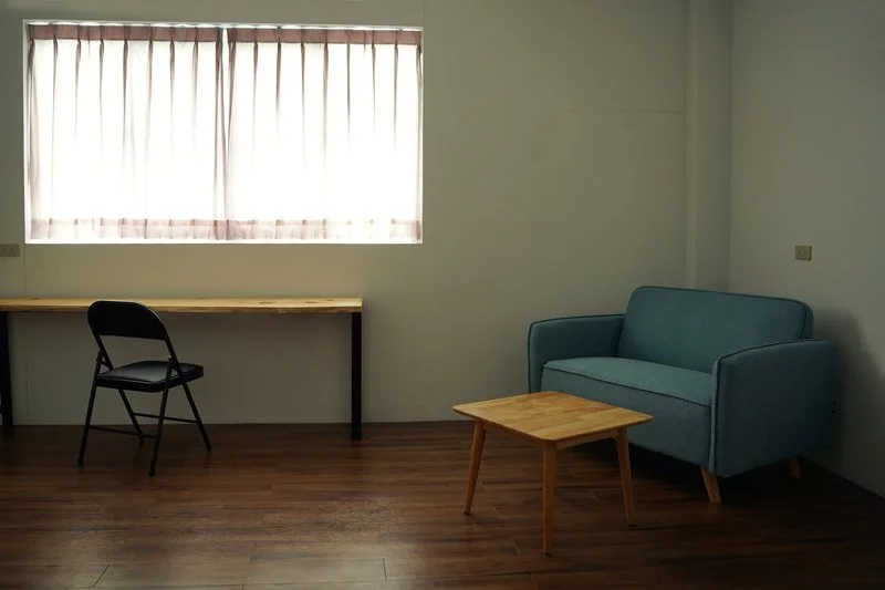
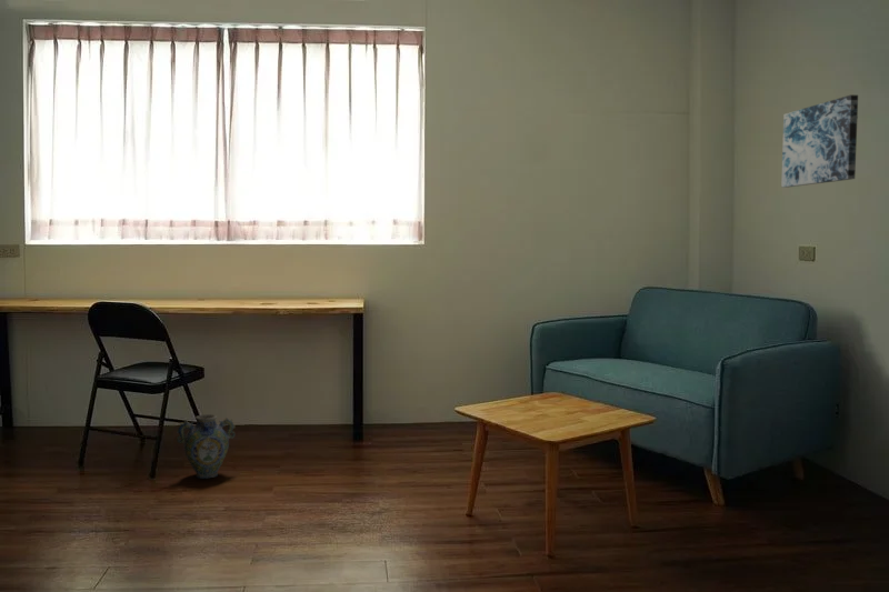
+ ceramic jug [176,413,237,480]
+ wall art [780,93,859,188]
